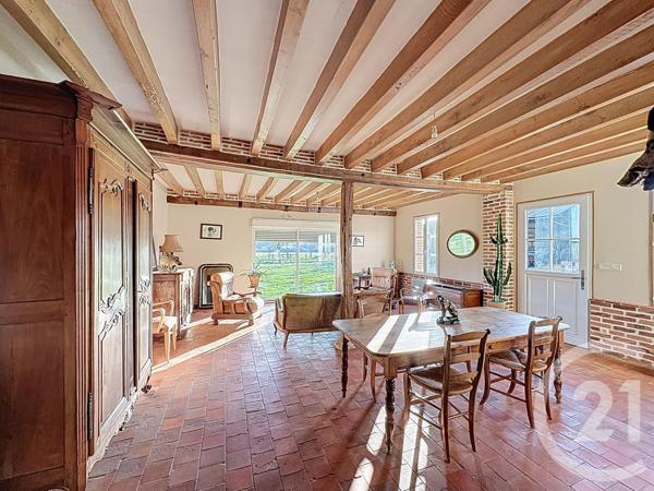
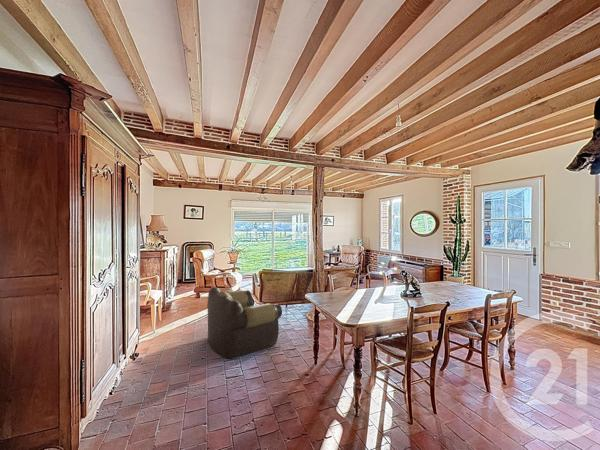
+ armchair [206,286,283,360]
